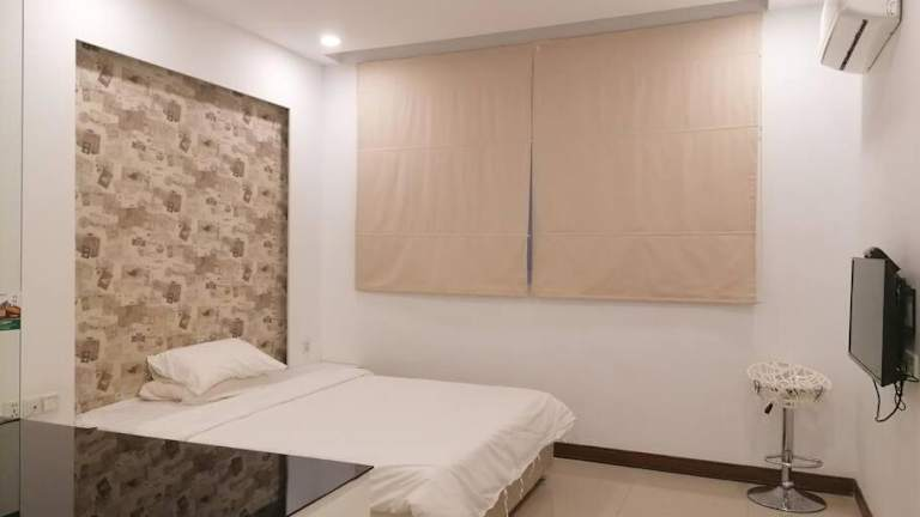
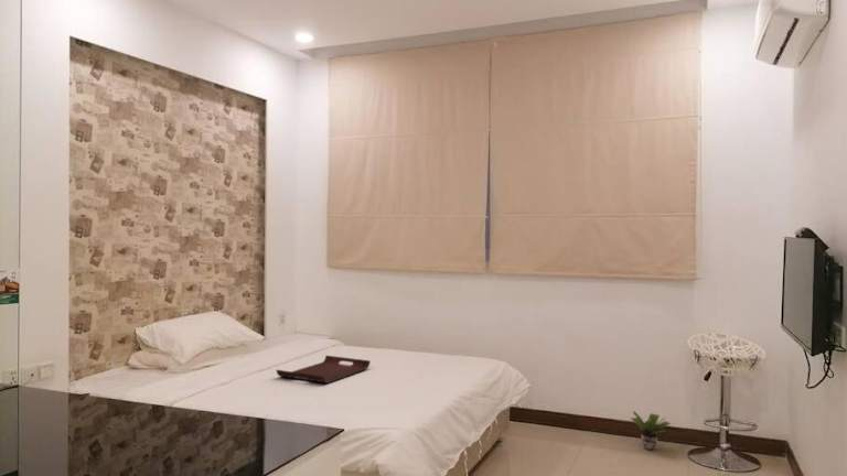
+ serving tray [276,355,372,385]
+ potted plant [630,410,673,451]
